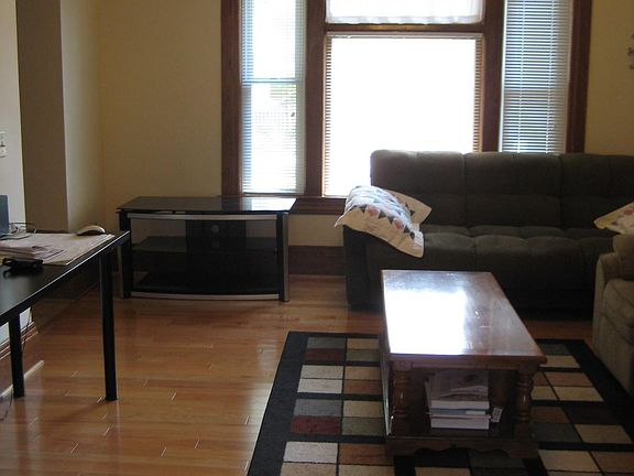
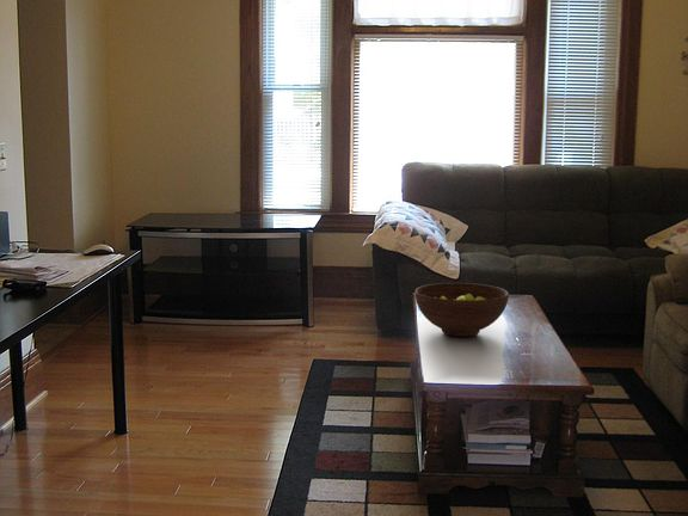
+ fruit bowl [413,282,510,338]
